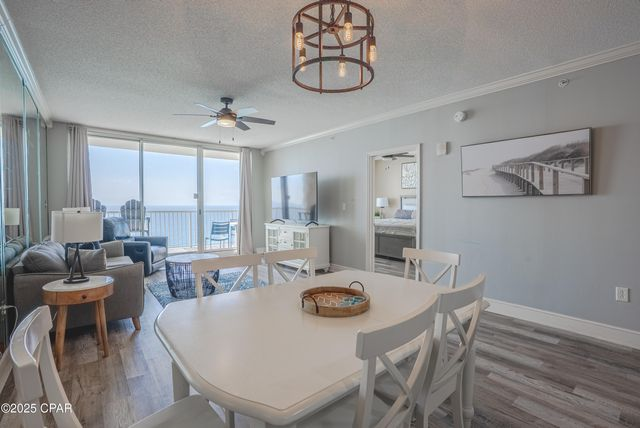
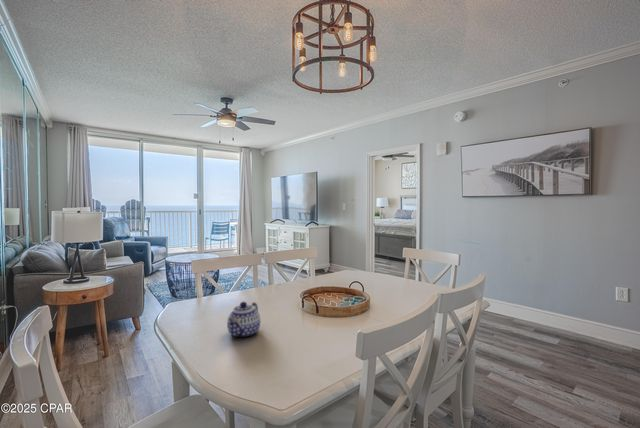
+ teapot [226,300,261,338]
